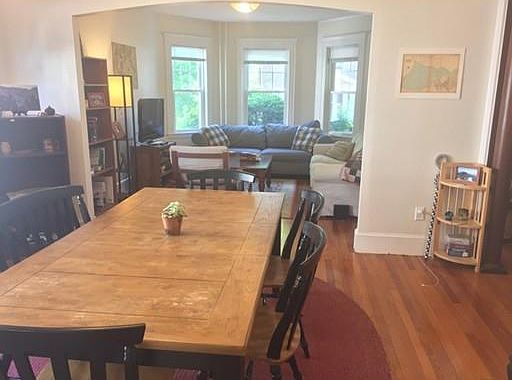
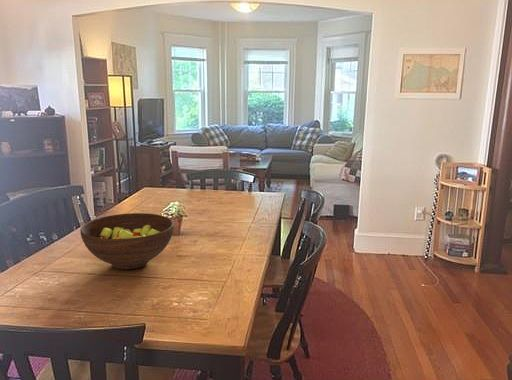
+ fruit bowl [79,212,175,270]
